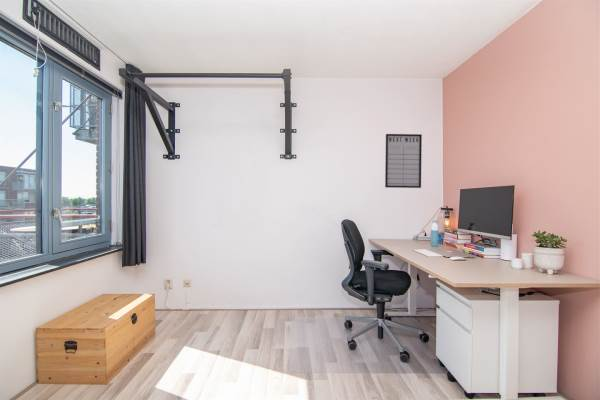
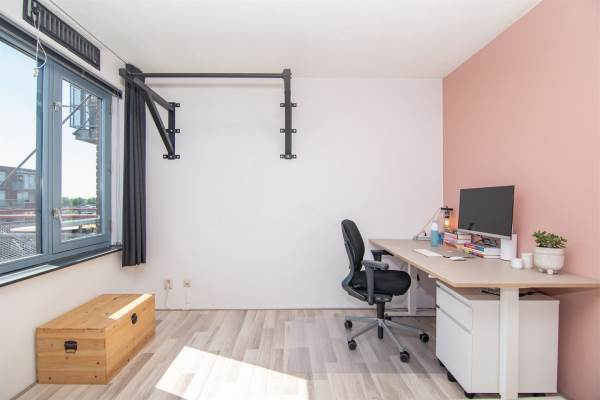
- writing board [384,133,423,189]
